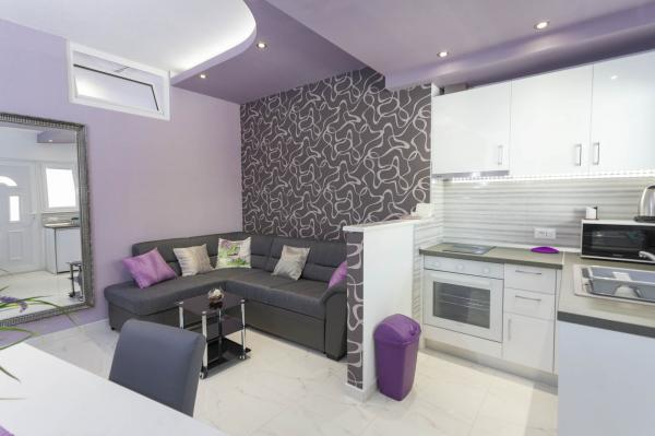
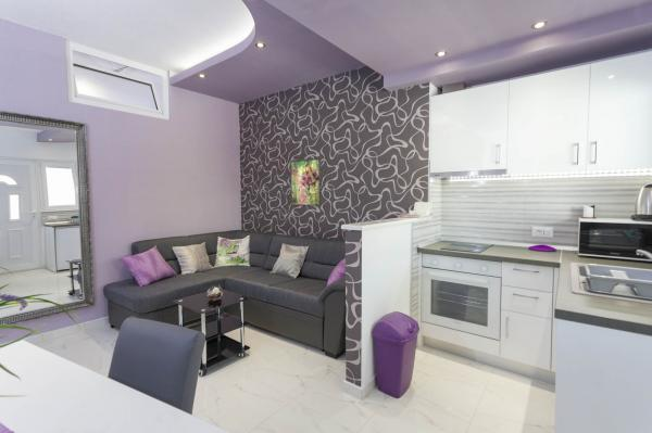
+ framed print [289,156,322,207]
